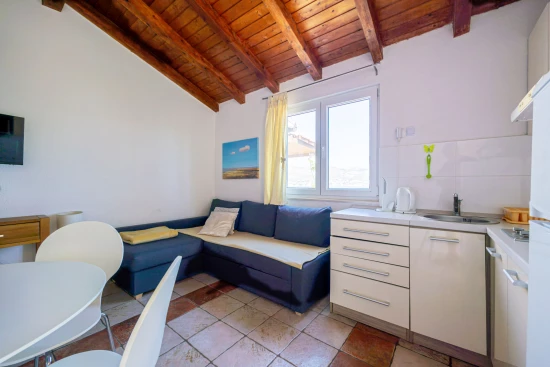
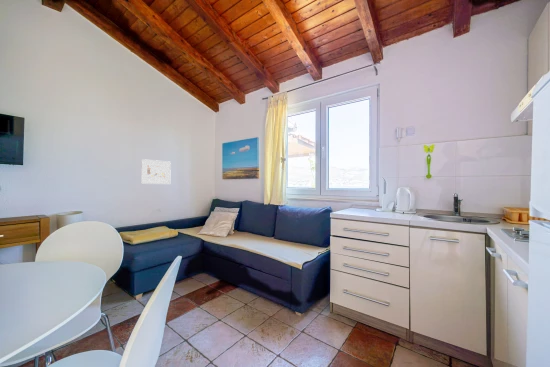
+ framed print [140,158,172,185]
